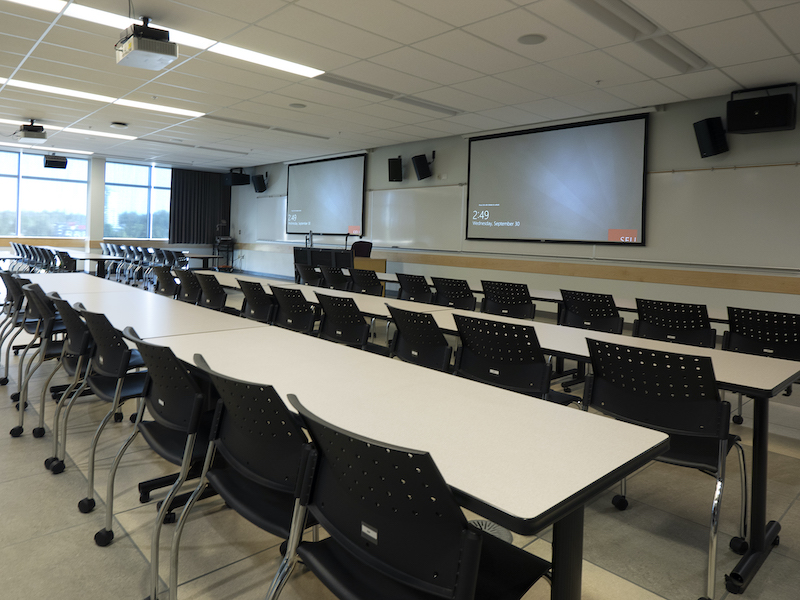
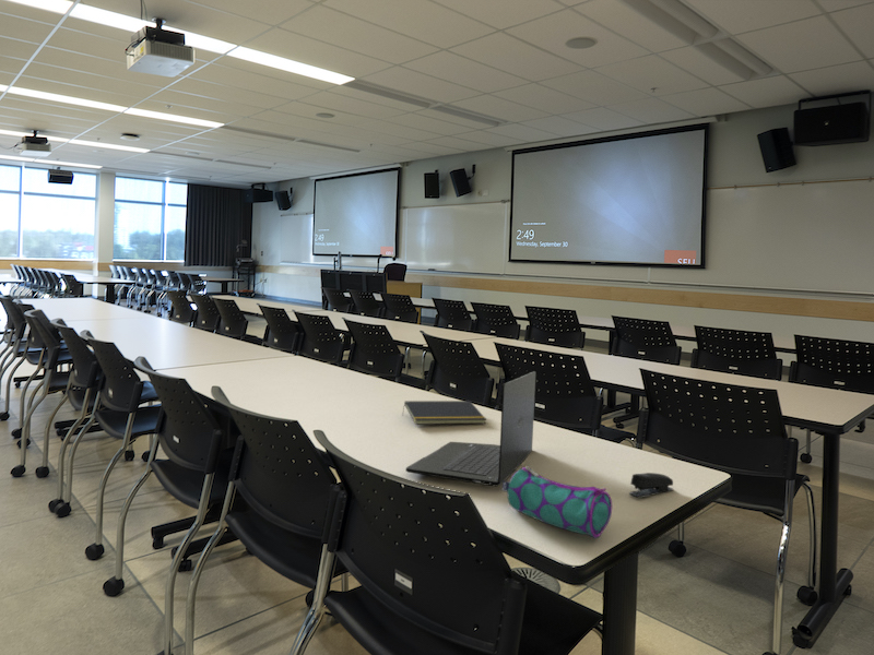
+ stapler [628,472,675,499]
+ notepad [401,400,487,426]
+ laptop [404,370,536,488]
+ pencil case [500,465,613,539]
